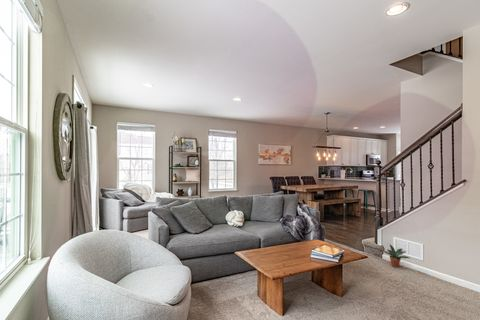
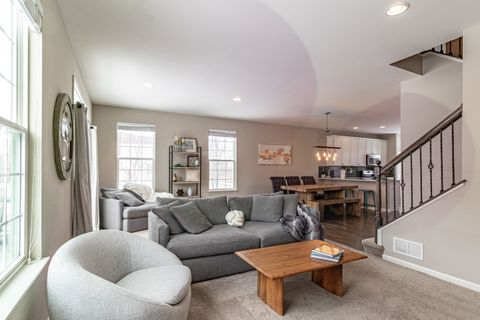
- potted plant [382,244,412,268]
